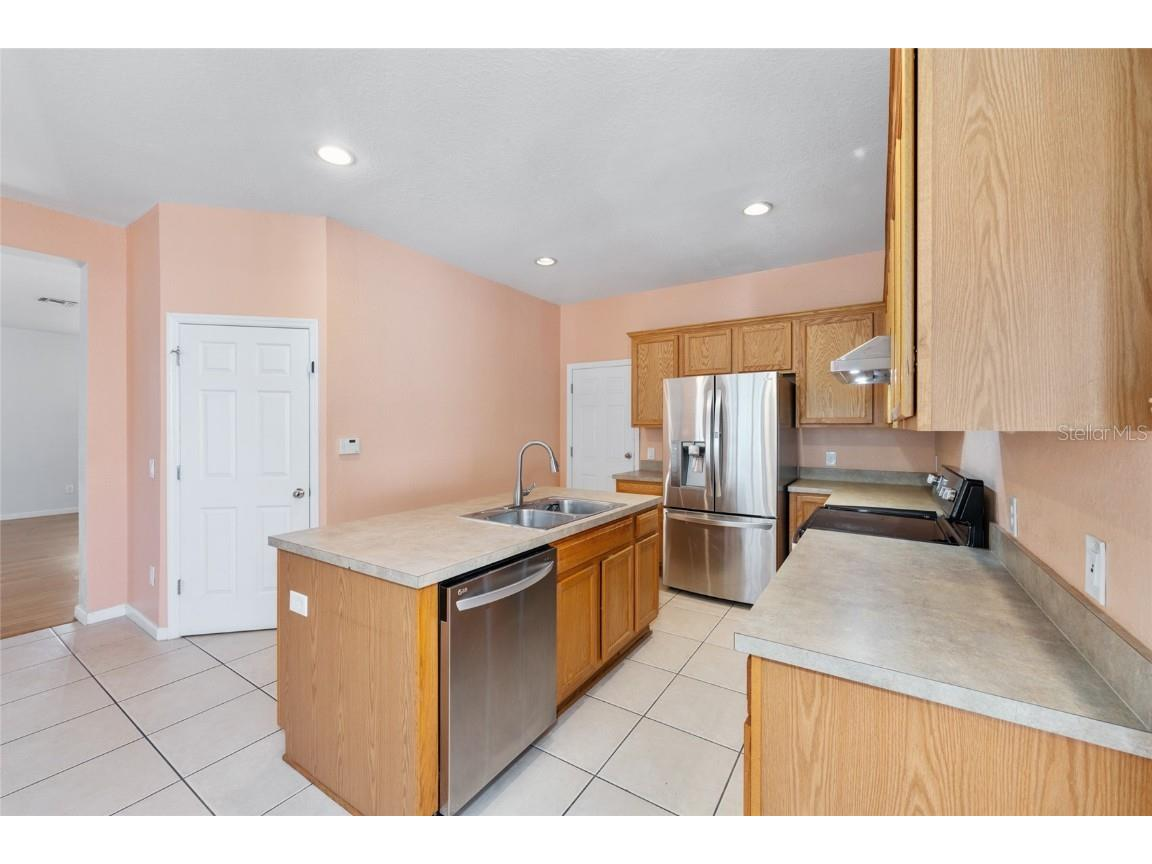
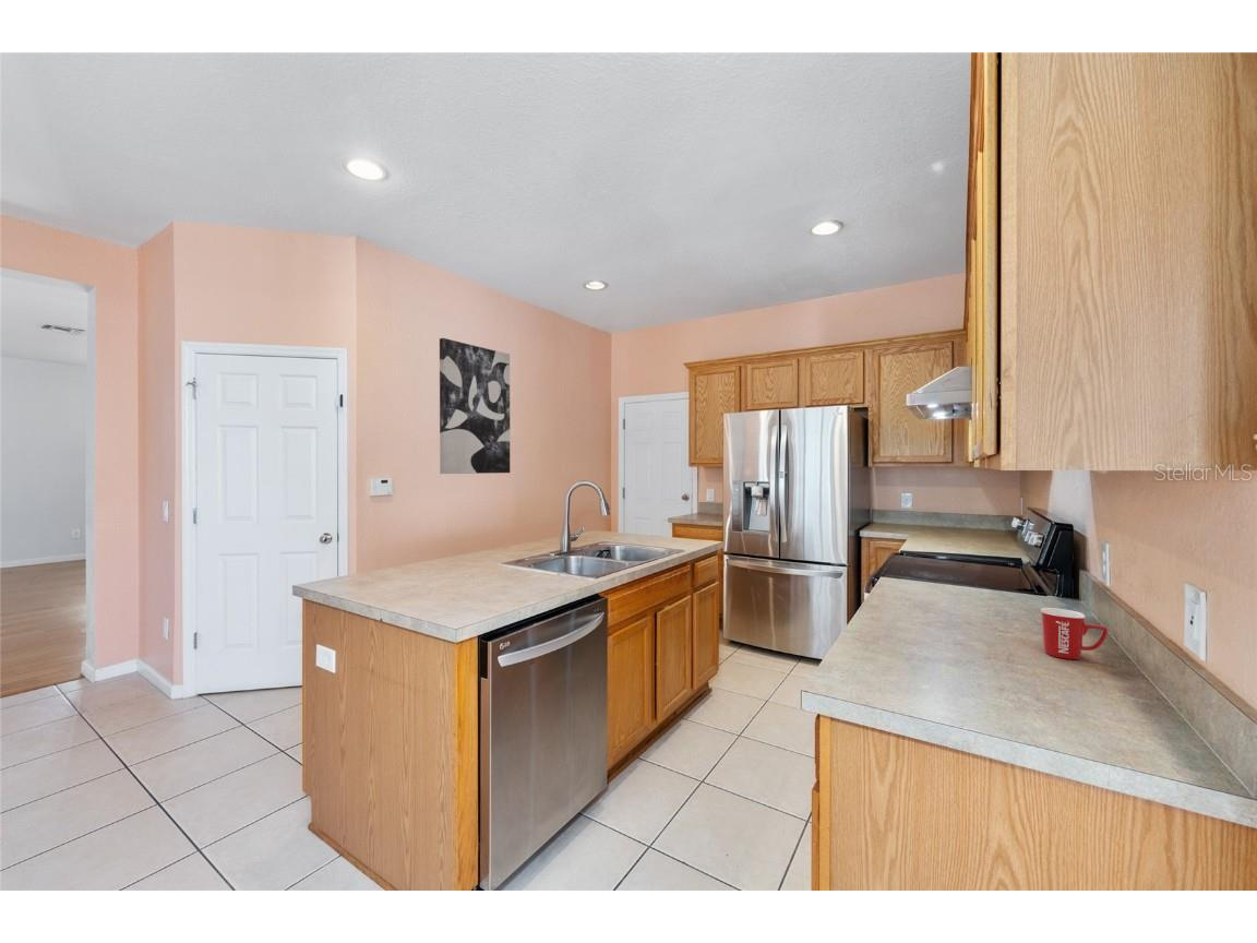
+ wall art [439,337,511,475]
+ mug [1040,607,1109,660]
